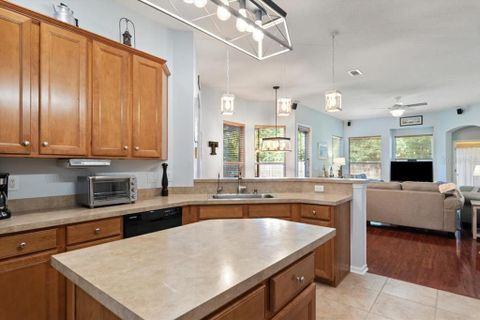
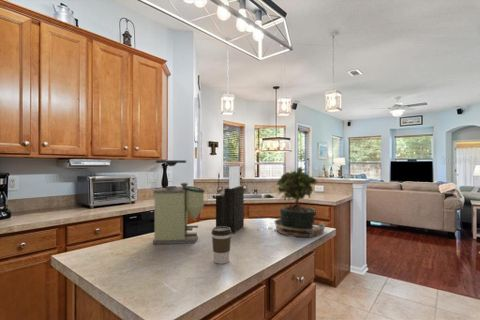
+ coffee grinder [152,159,205,245]
+ potted plant [256,165,326,239]
+ knife block [215,165,245,234]
+ coffee cup [211,226,232,265]
